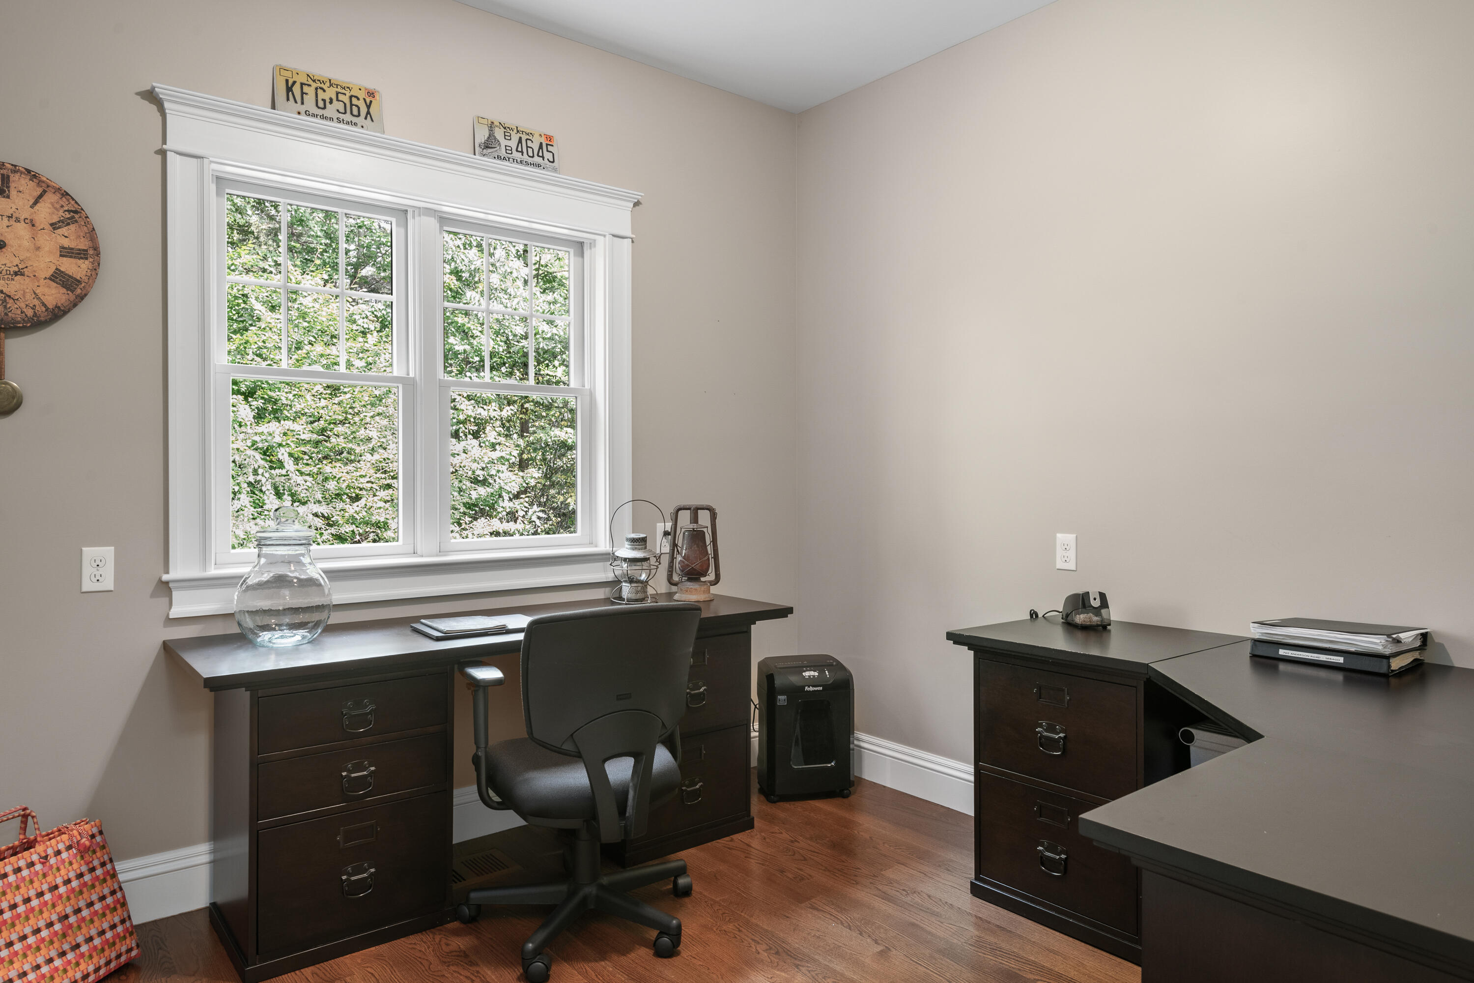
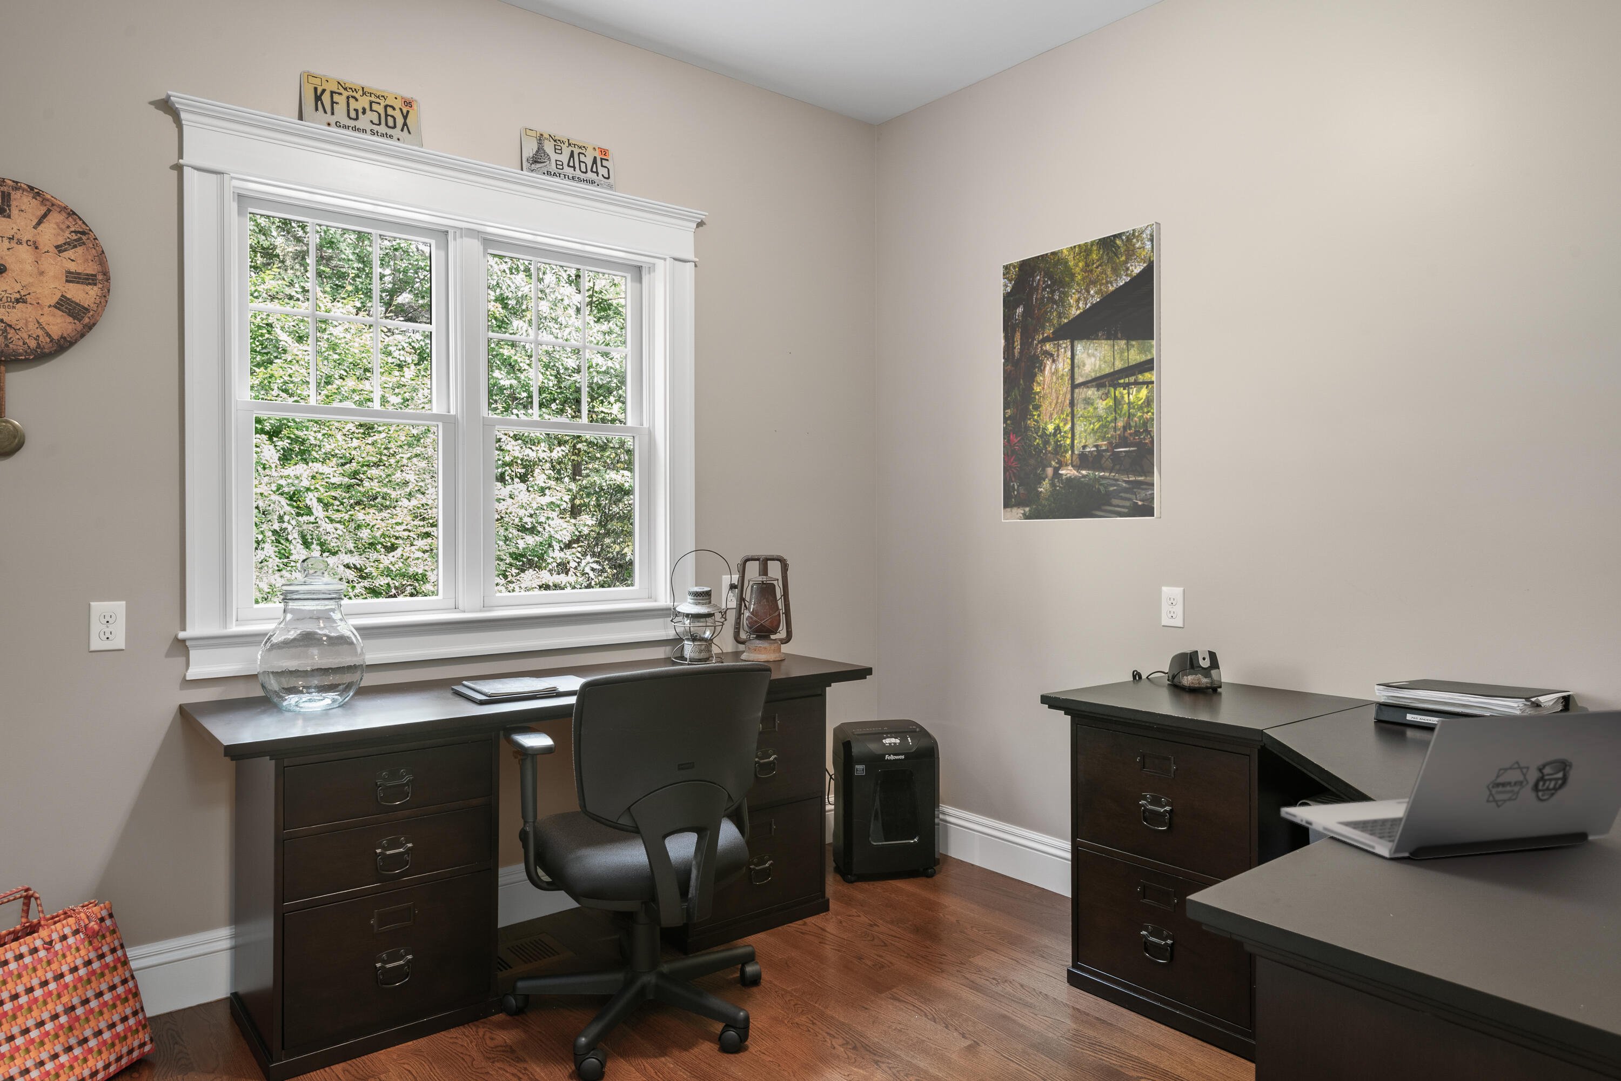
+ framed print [1001,221,1161,522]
+ laptop [1281,709,1621,860]
